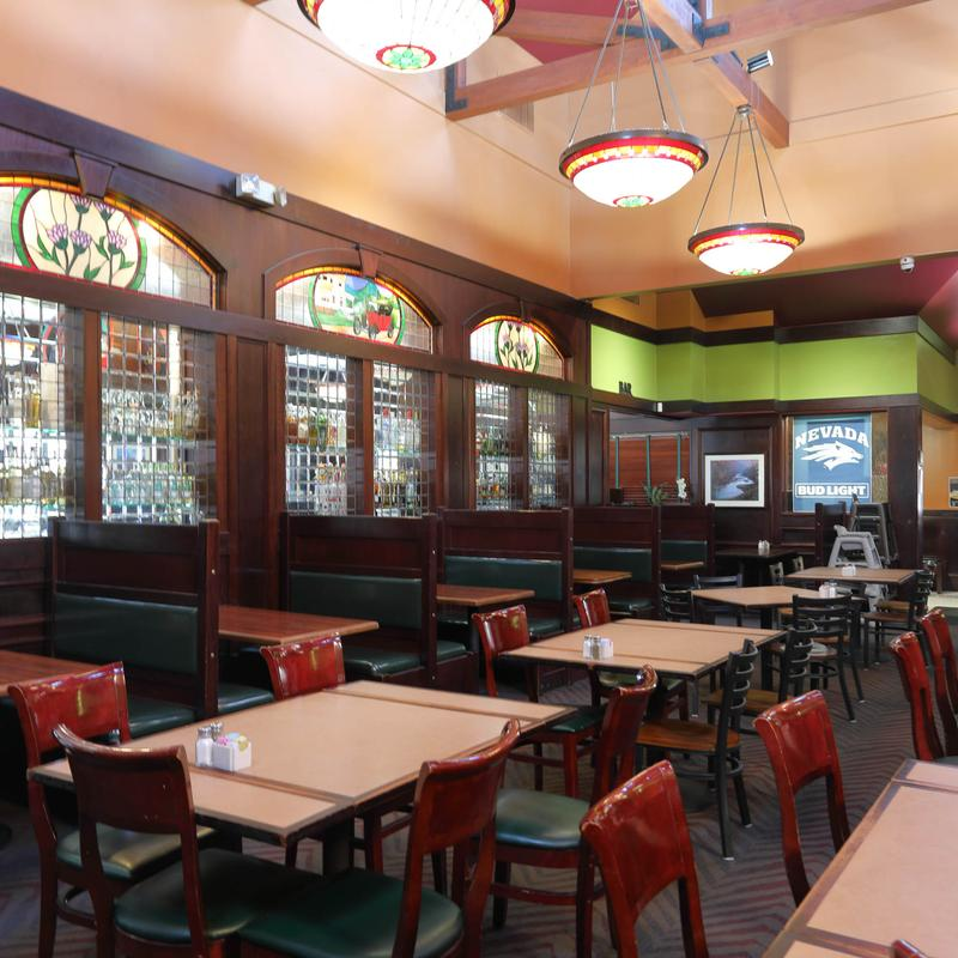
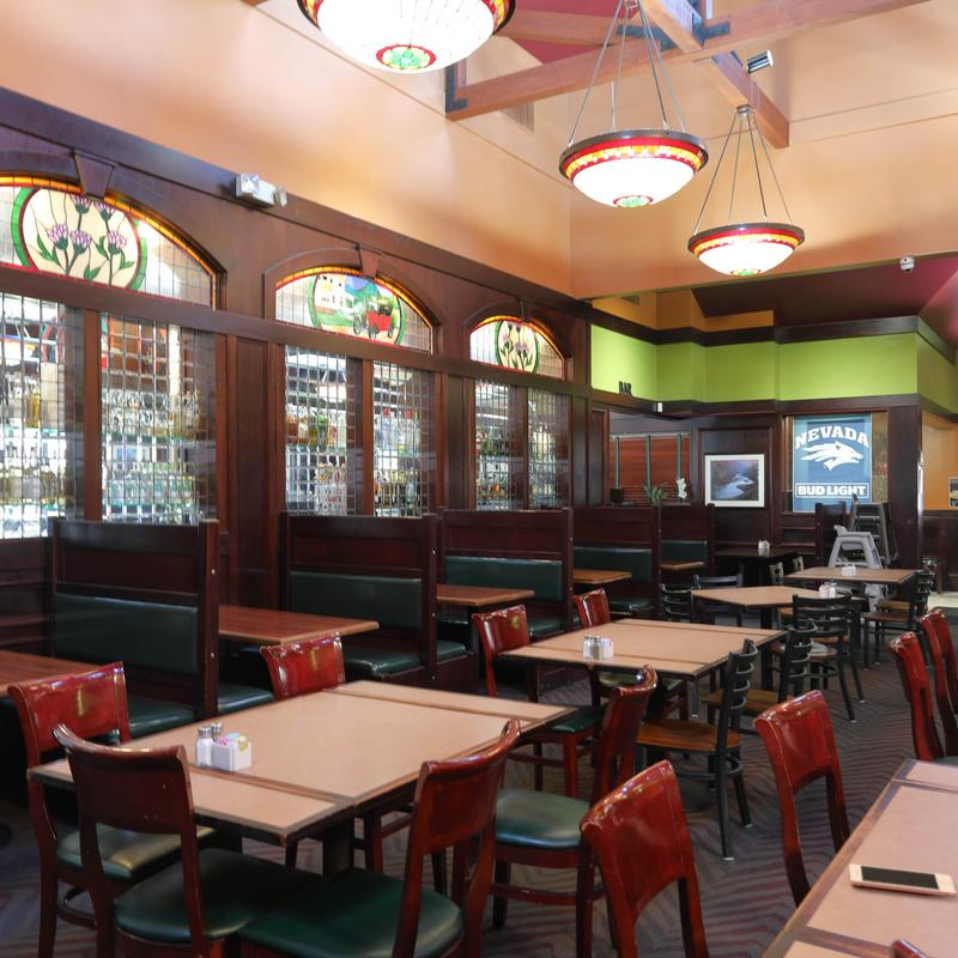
+ cell phone [848,863,958,898]
